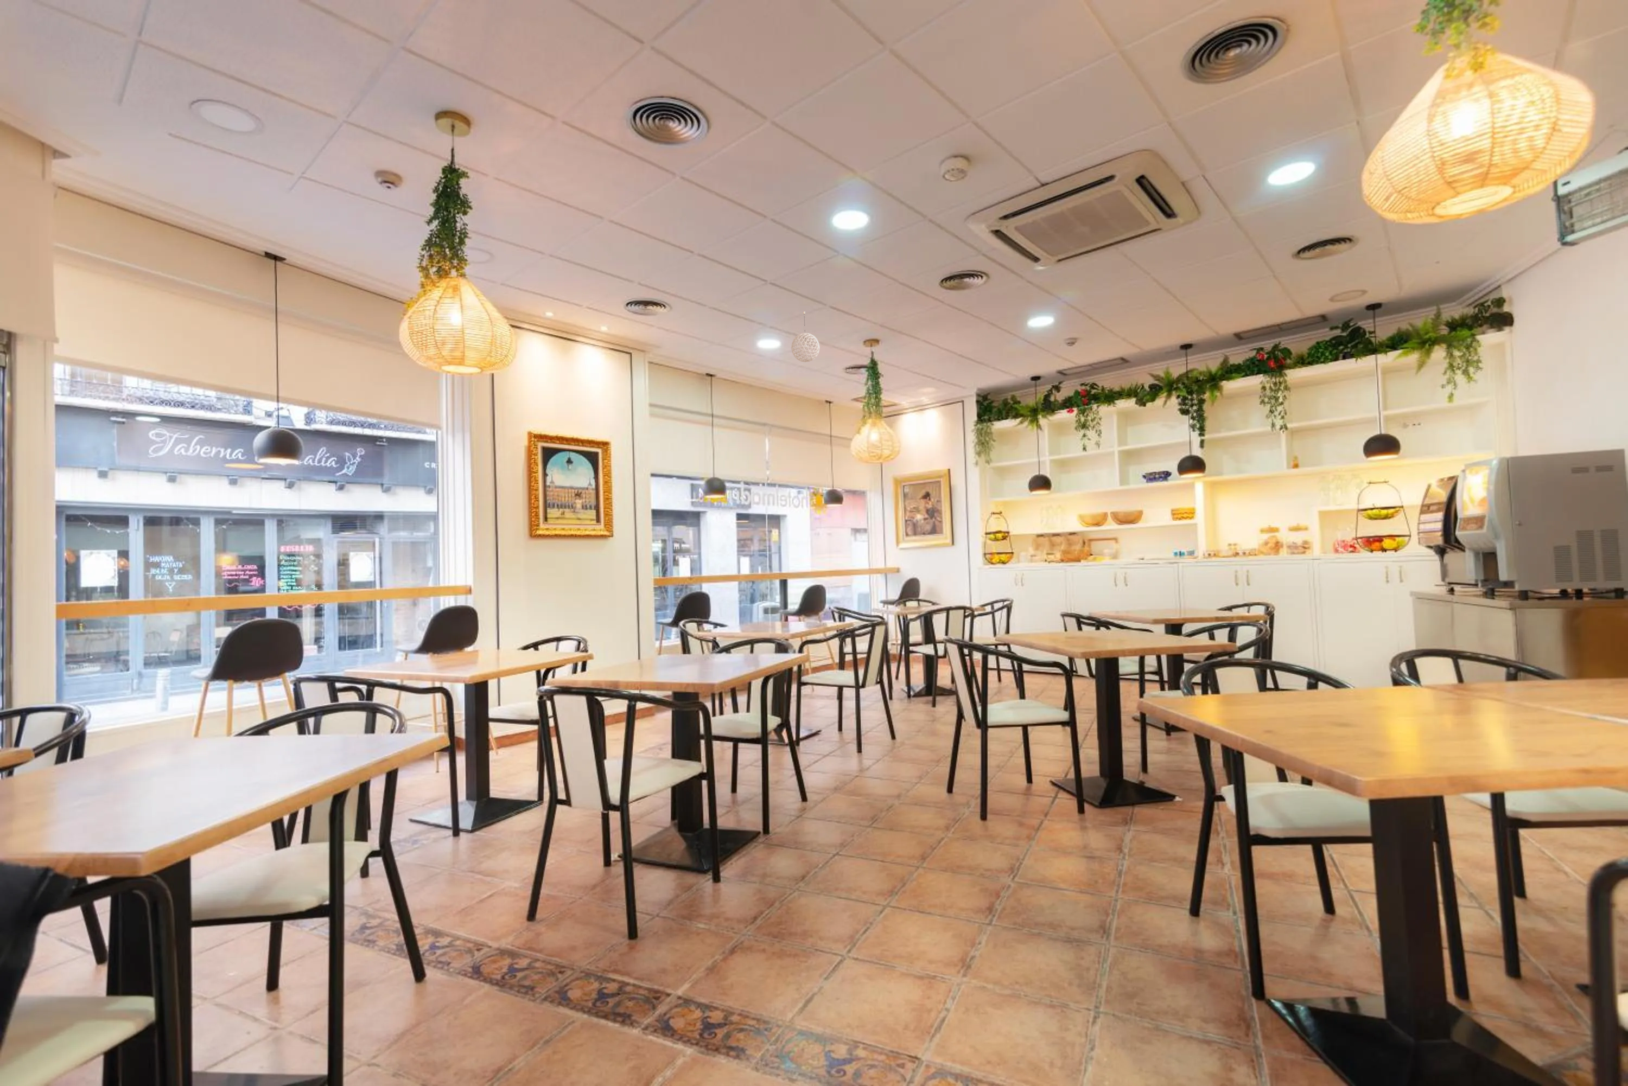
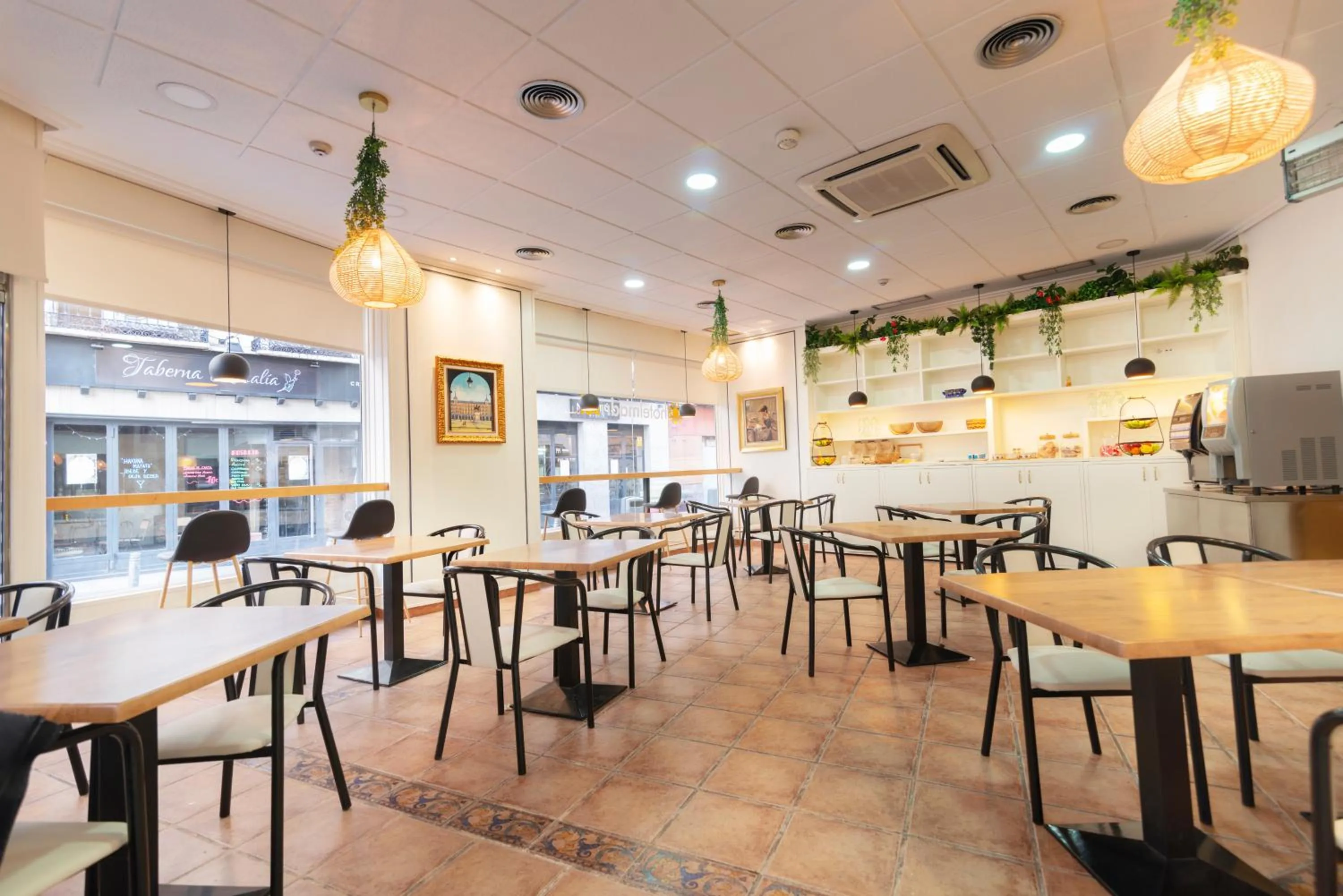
- pendant light [790,310,819,362]
